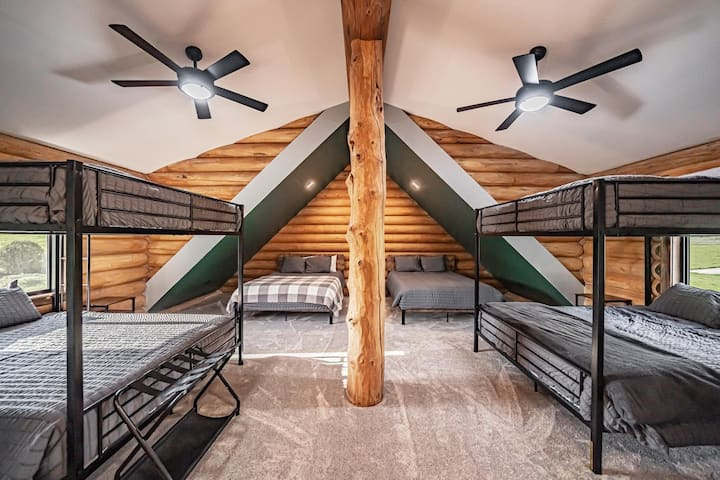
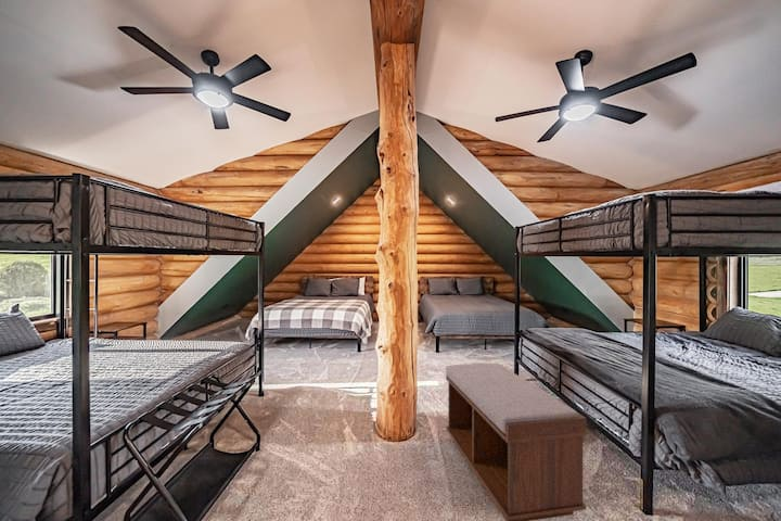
+ bench [445,361,588,521]
